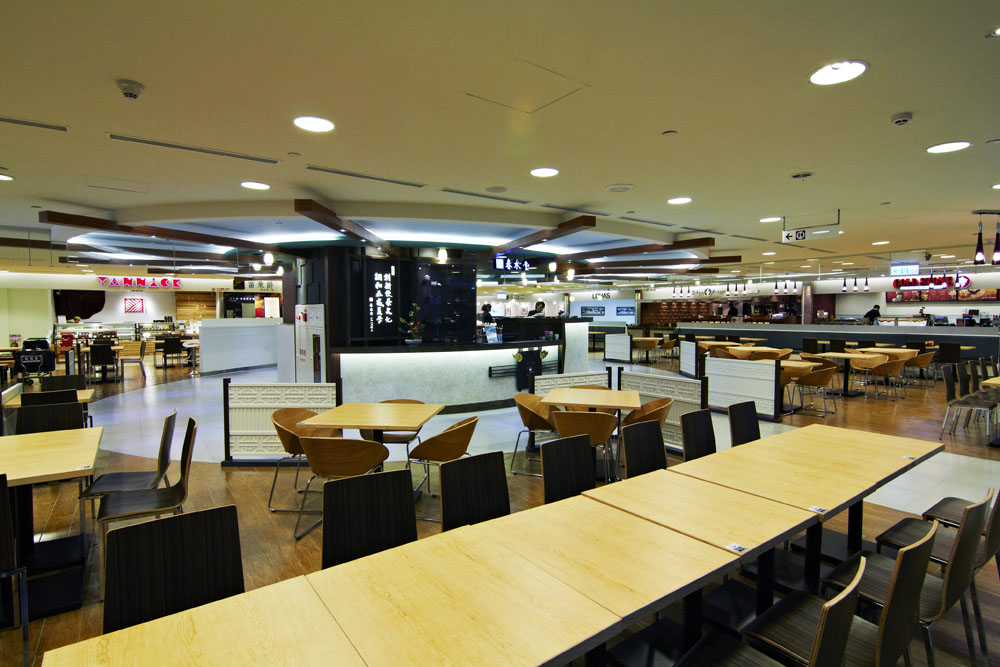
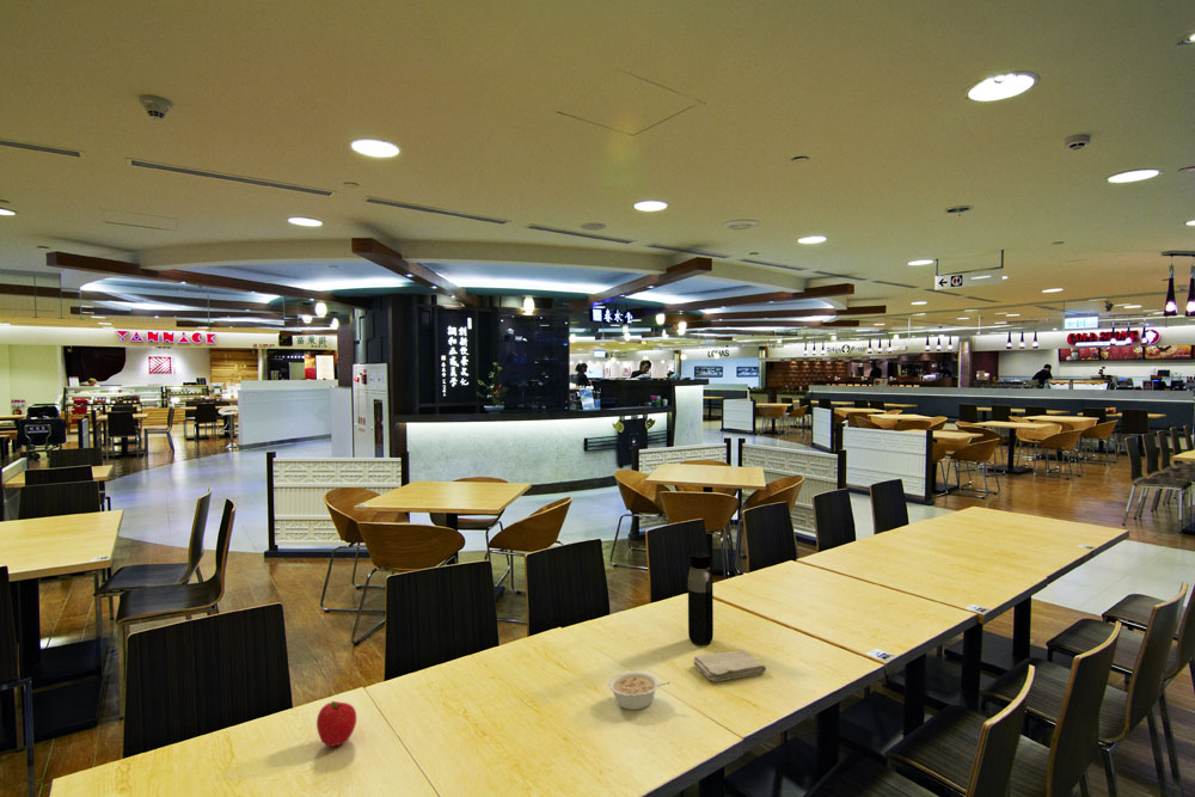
+ legume [607,670,672,711]
+ fruit [315,700,357,747]
+ water bottle [687,551,715,646]
+ washcloth [693,649,767,682]
